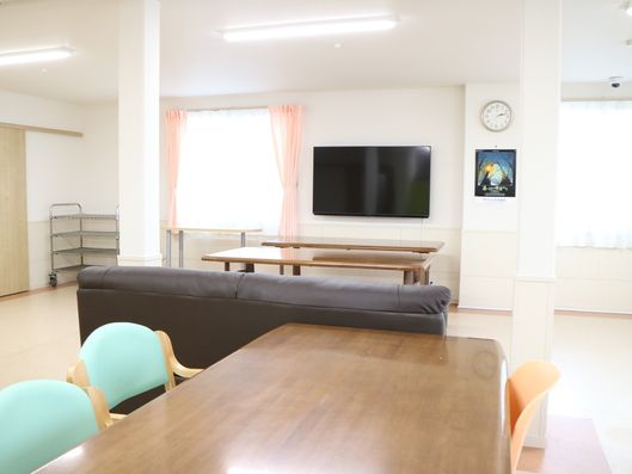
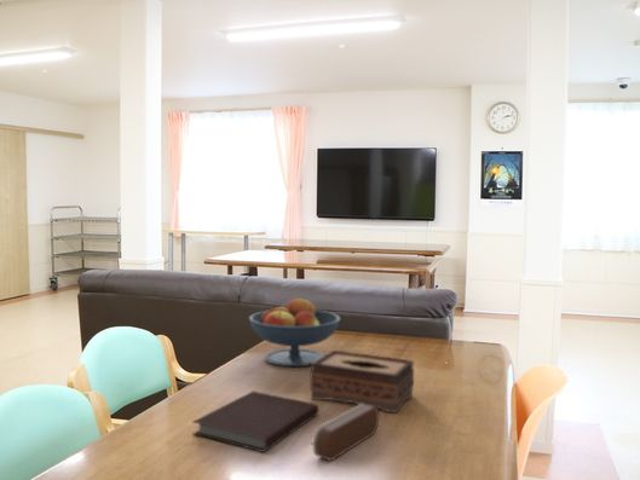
+ tissue box [309,349,415,415]
+ notebook [192,391,319,453]
+ fruit bowl [248,296,342,368]
+ pencil case [311,404,380,462]
